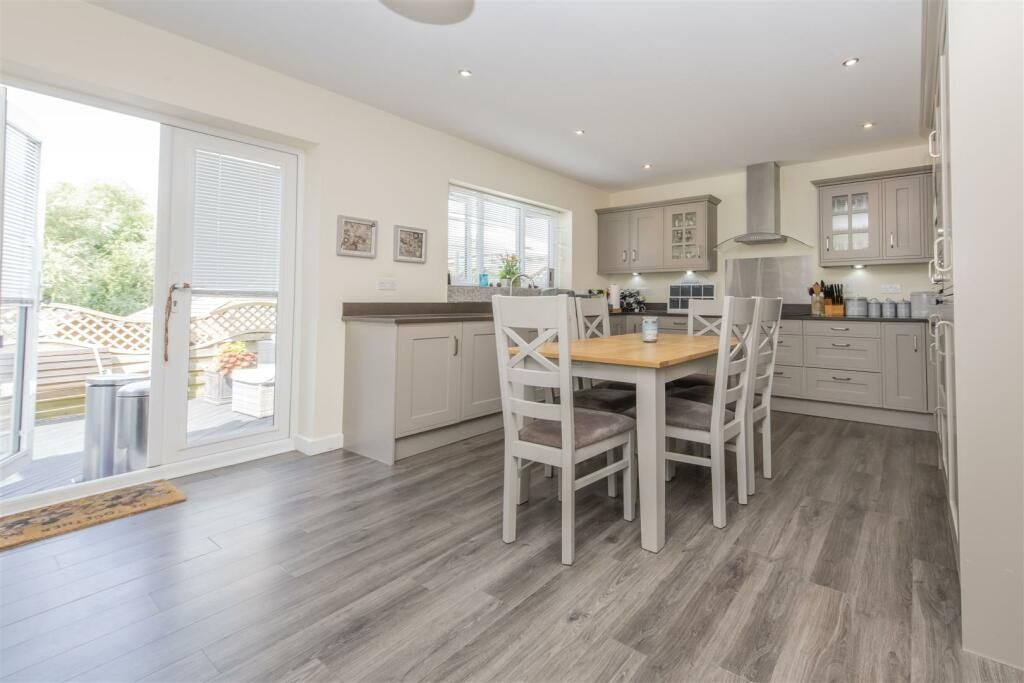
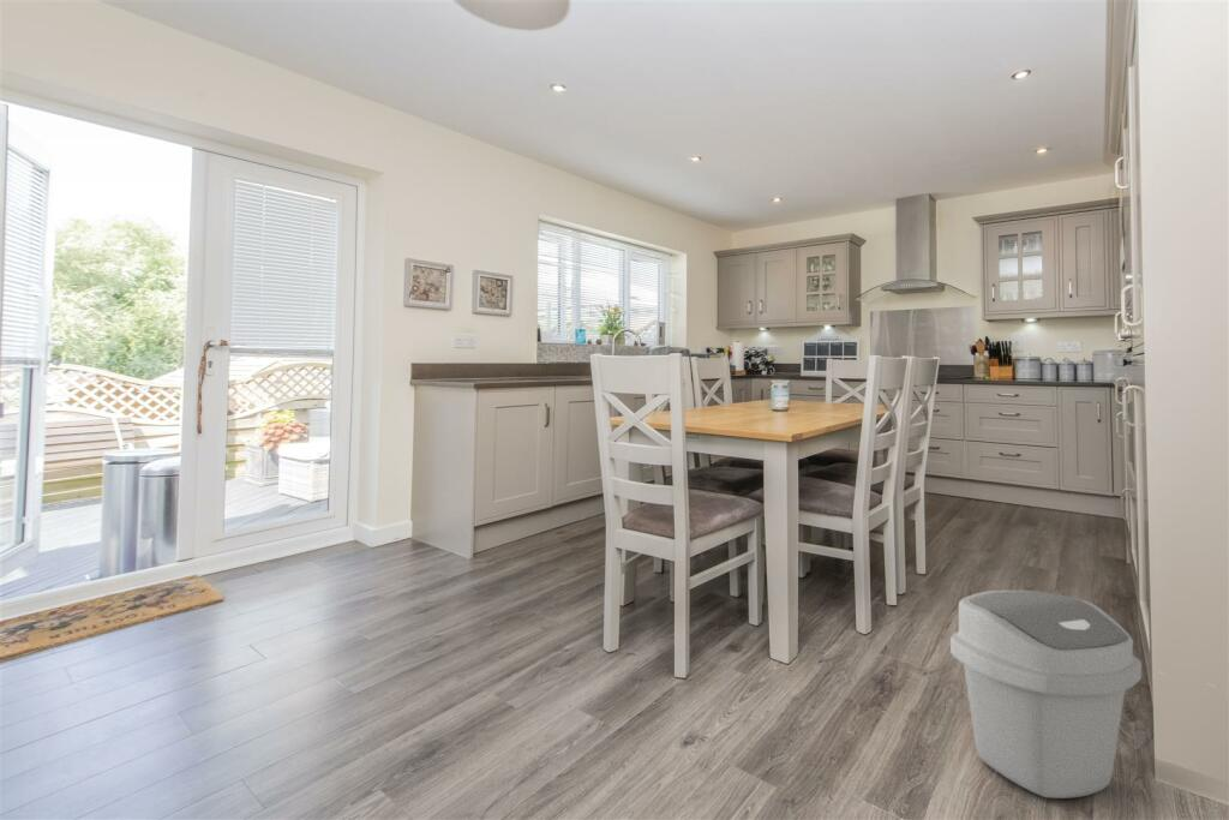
+ trash bin [949,589,1143,800]
